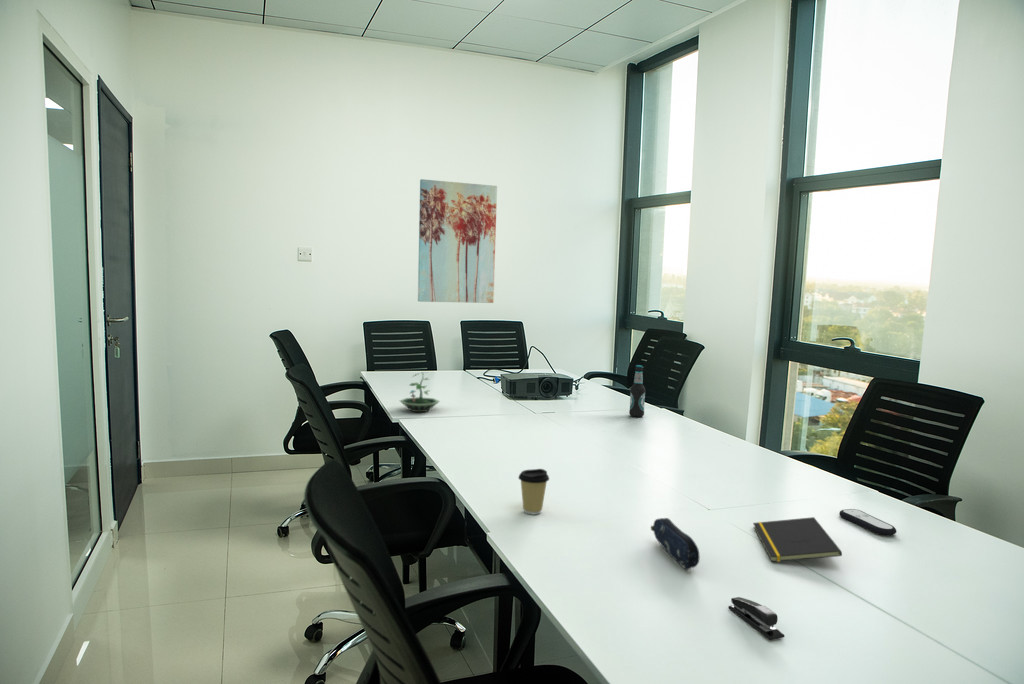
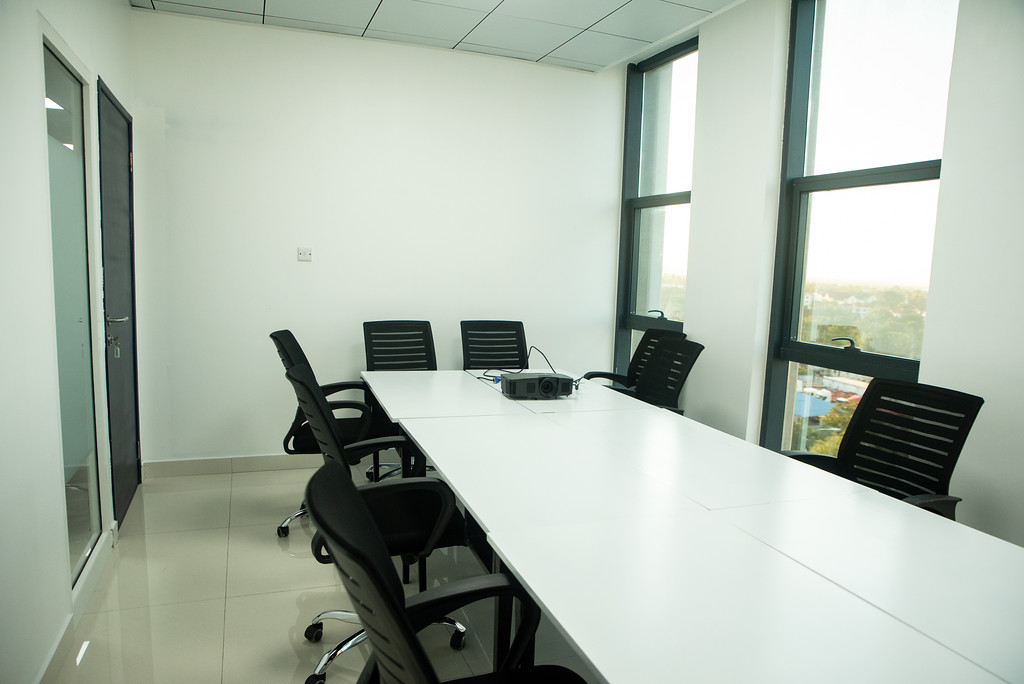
- coffee cup [517,468,550,515]
- pencil case [650,517,701,571]
- stapler [727,596,785,641]
- wall art [417,178,498,304]
- terrarium [399,371,441,413]
- bottle [628,364,646,418]
- notepad [752,516,843,563]
- remote control [838,508,898,537]
